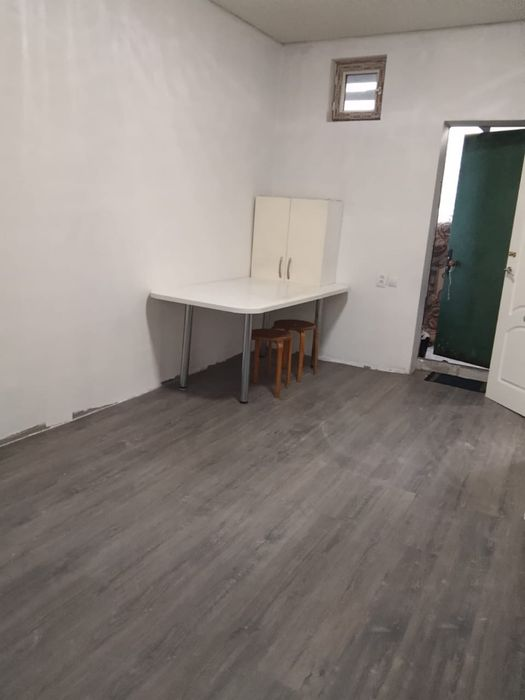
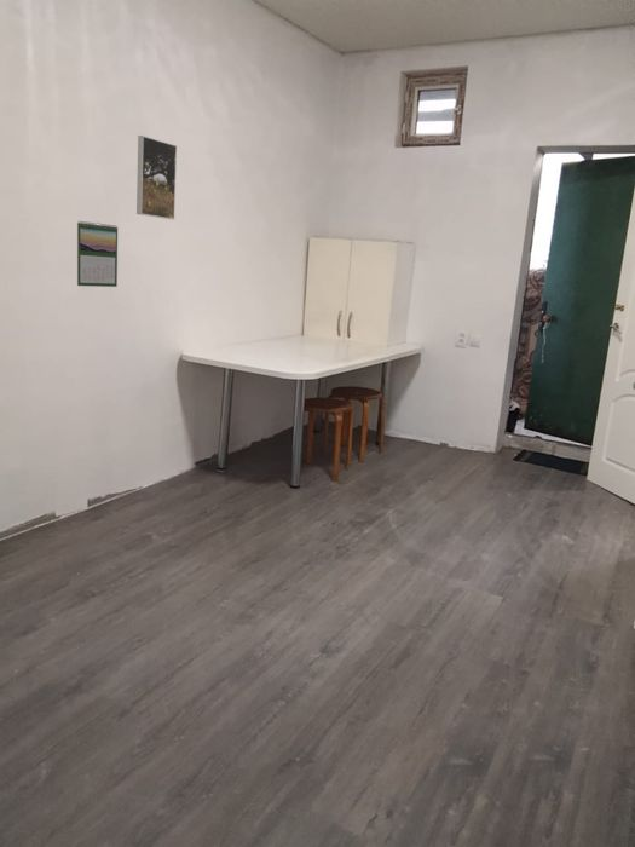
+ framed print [135,134,178,220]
+ calendar [76,220,119,288]
